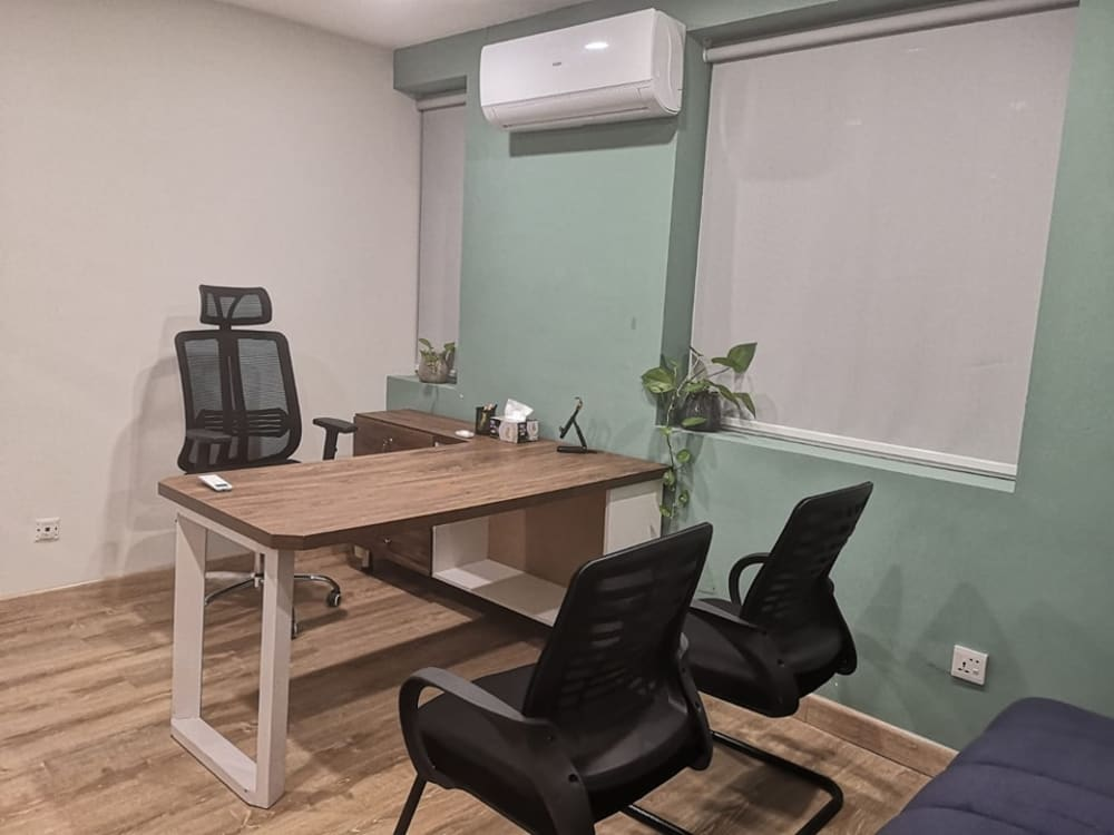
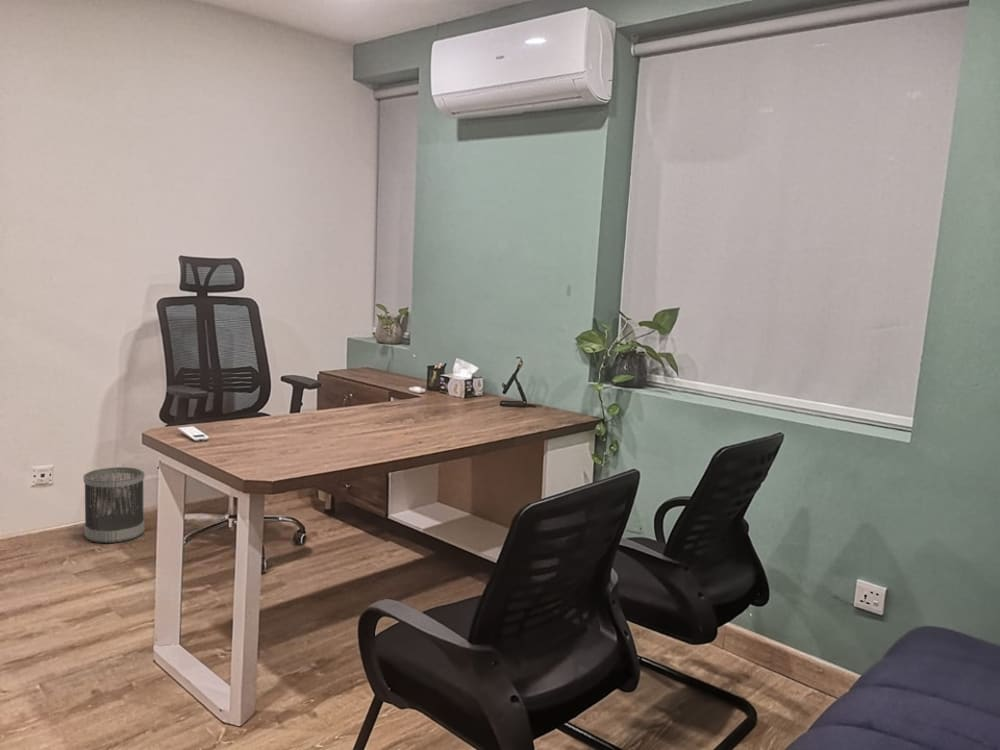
+ wastebasket [83,466,146,544]
